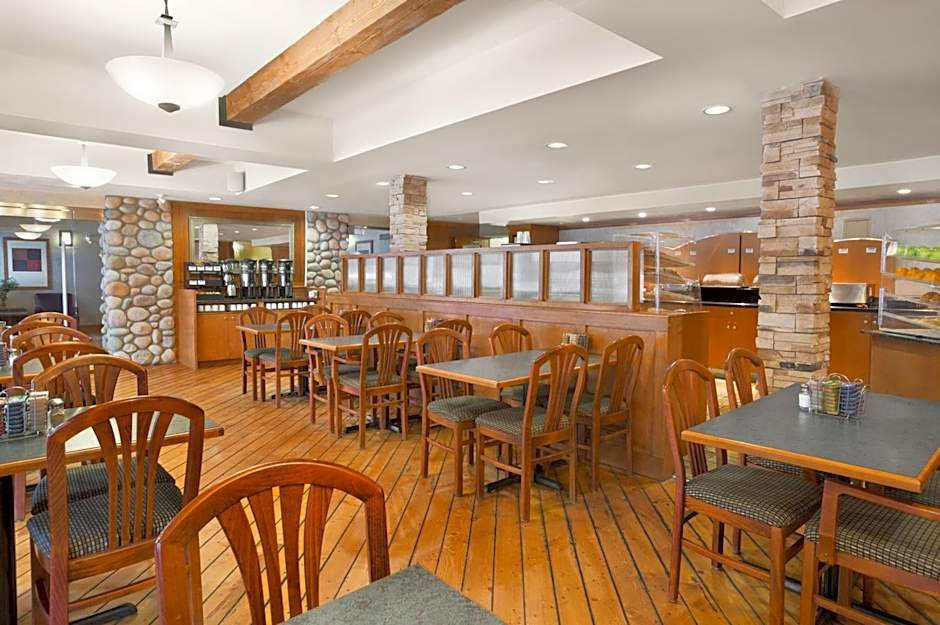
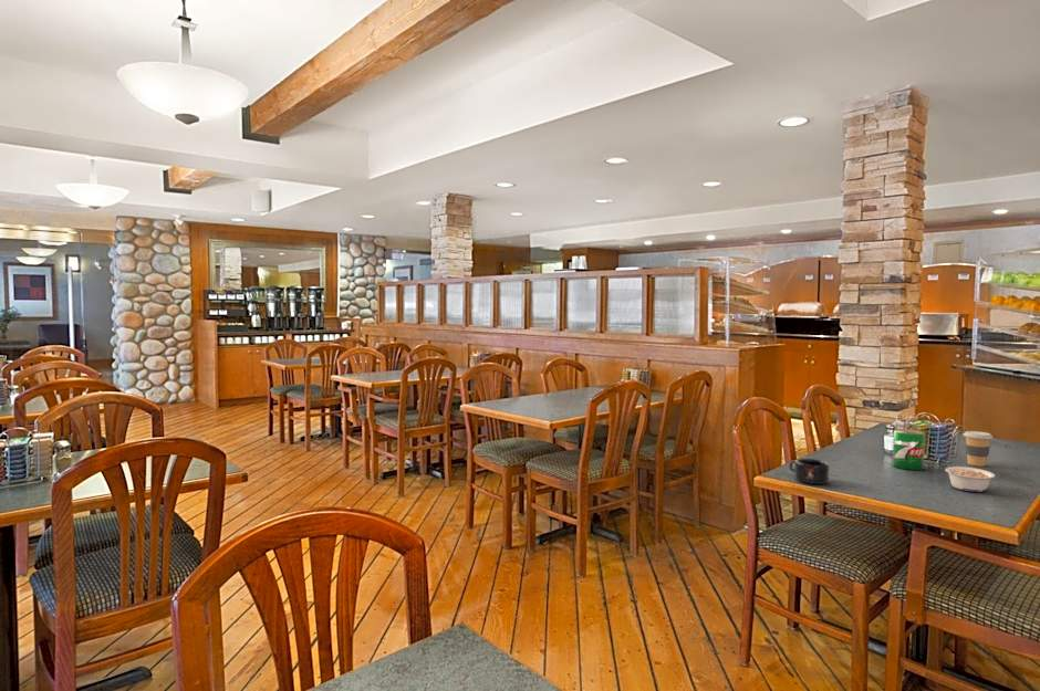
+ mug [789,458,831,485]
+ coffee cup [963,430,994,468]
+ legume [944,465,996,493]
+ can [892,428,926,471]
